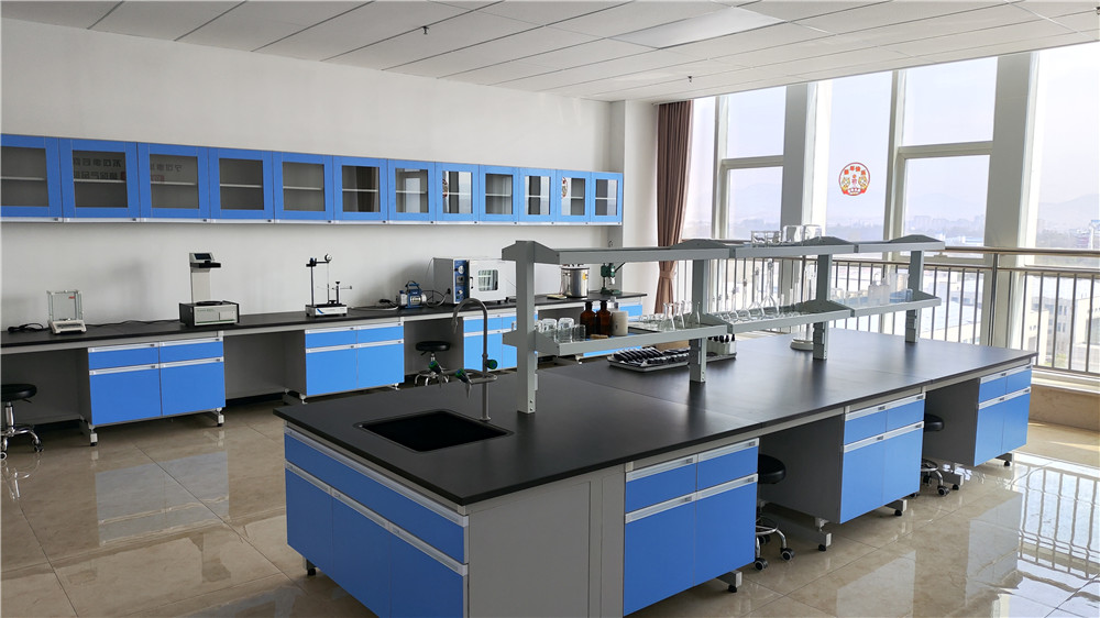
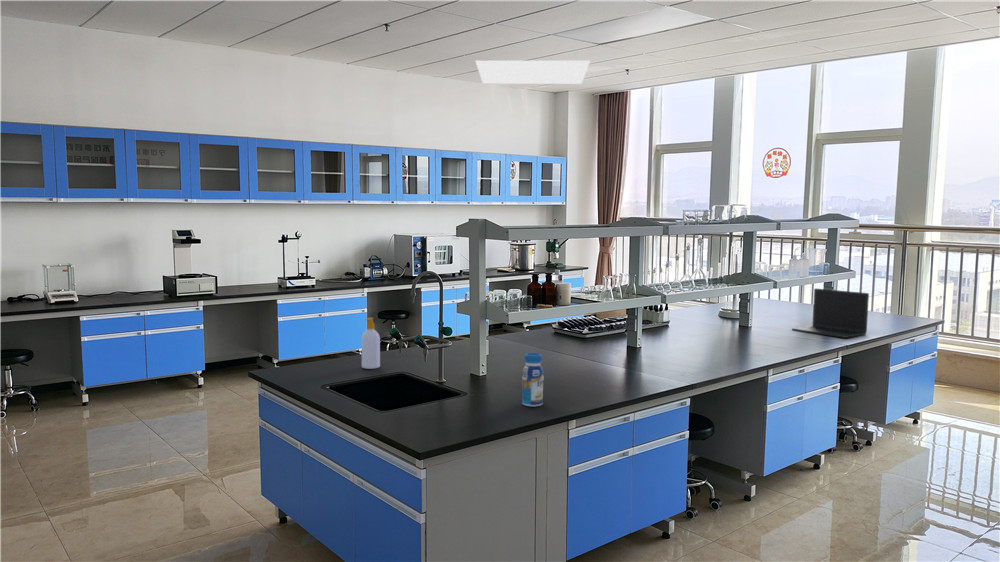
+ soap bottle [361,317,381,370]
+ laptop [791,287,870,339]
+ light panel [475,60,591,85]
+ beverage bottle [521,352,545,407]
